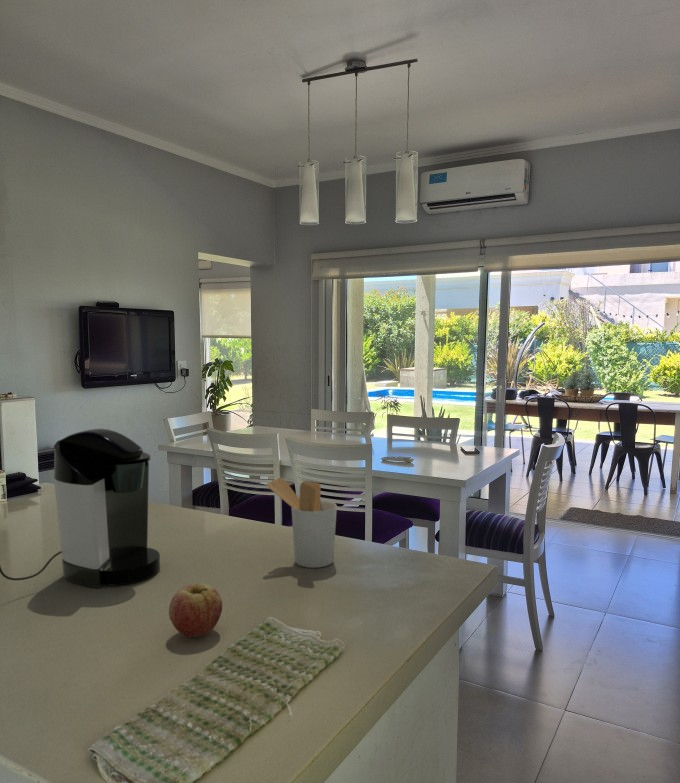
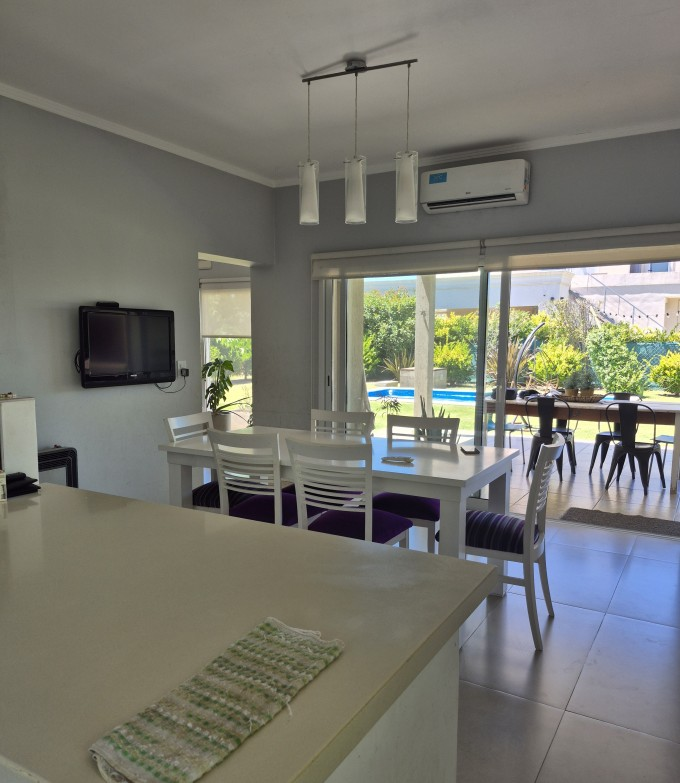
- utensil holder [266,477,338,569]
- fruit [168,582,223,638]
- coffee maker [0,428,161,589]
